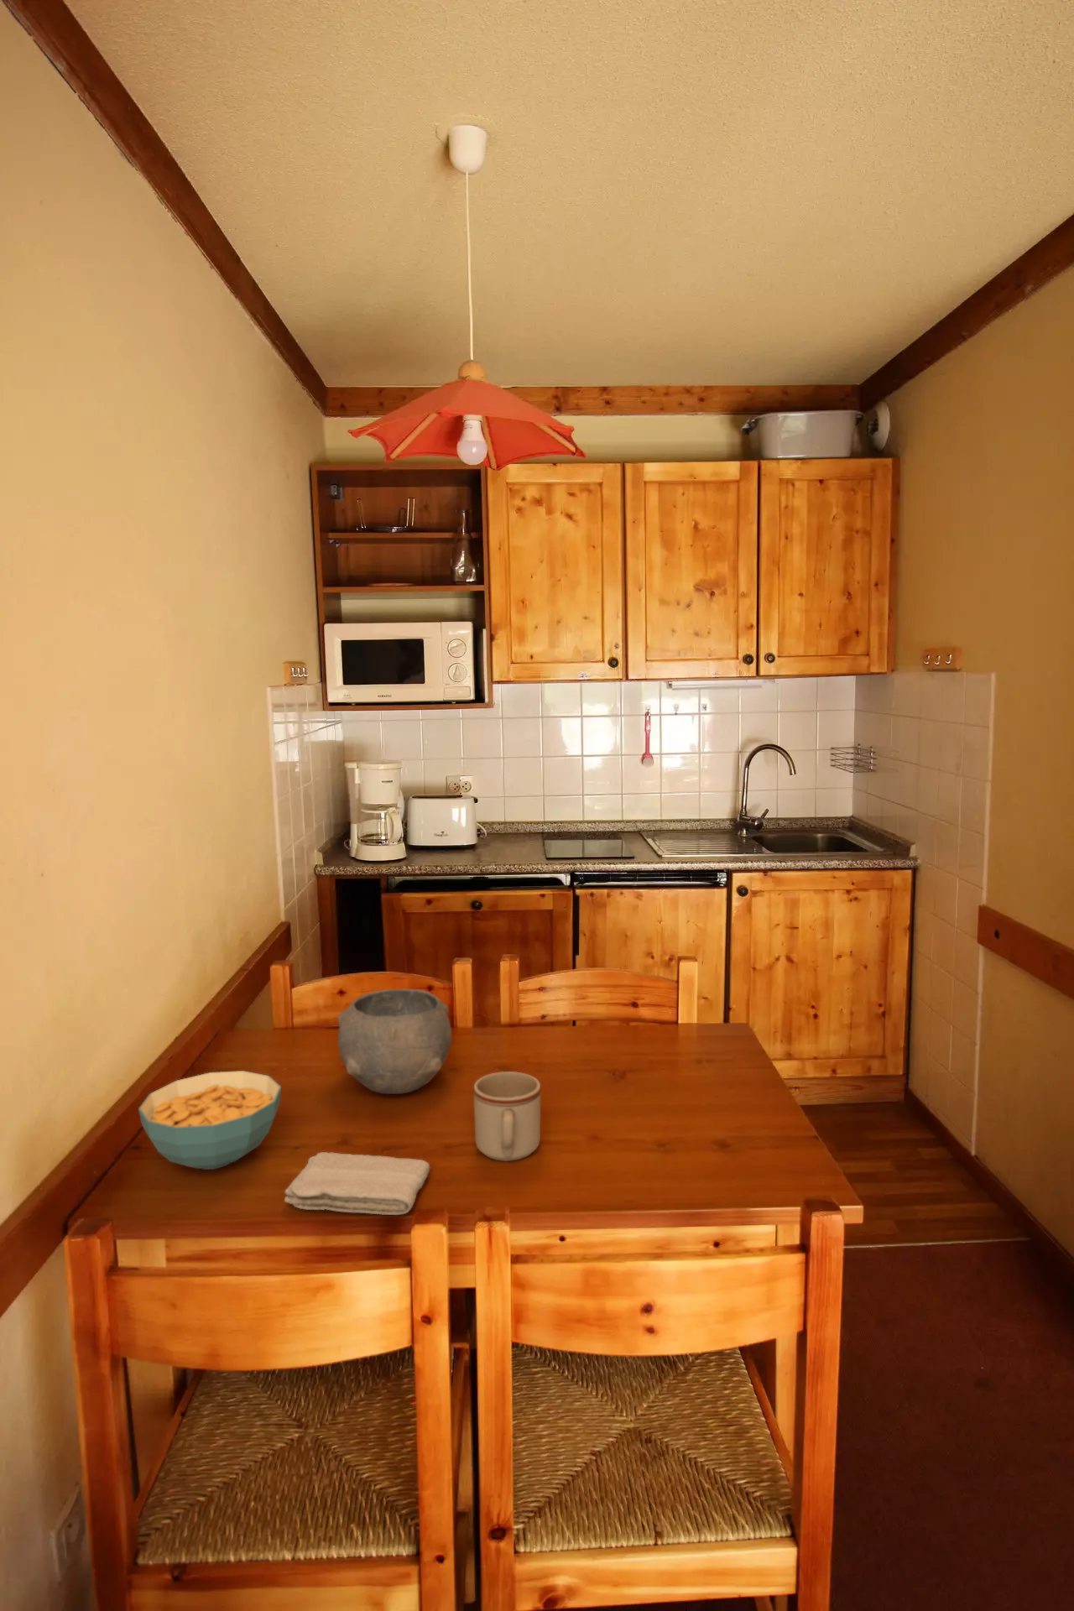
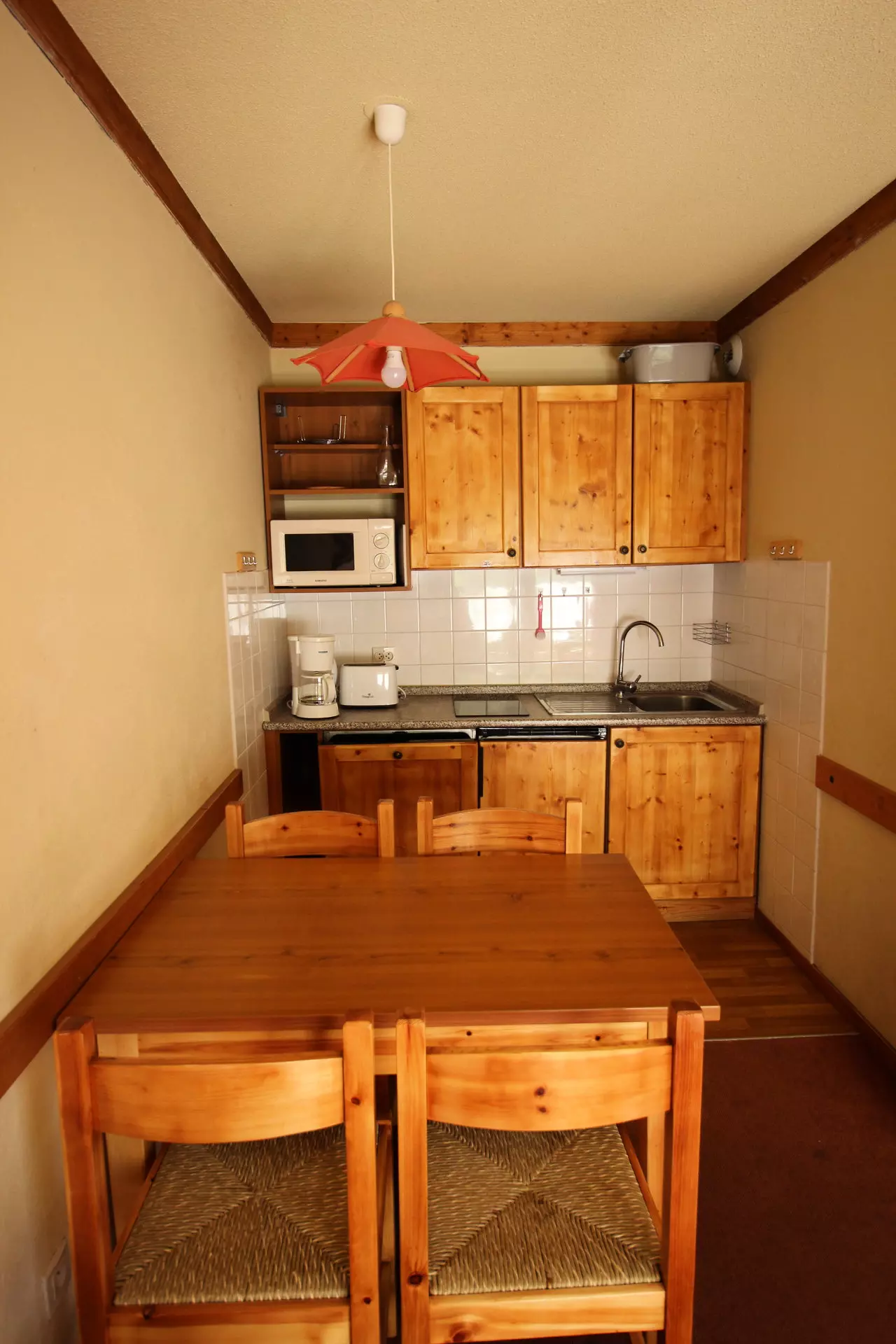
- mug [473,1070,541,1163]
- cereal bowl [138,1070,282,1171]
- washcloth [284,1151,430,1215]
- bowl [337,989,453,1096]
